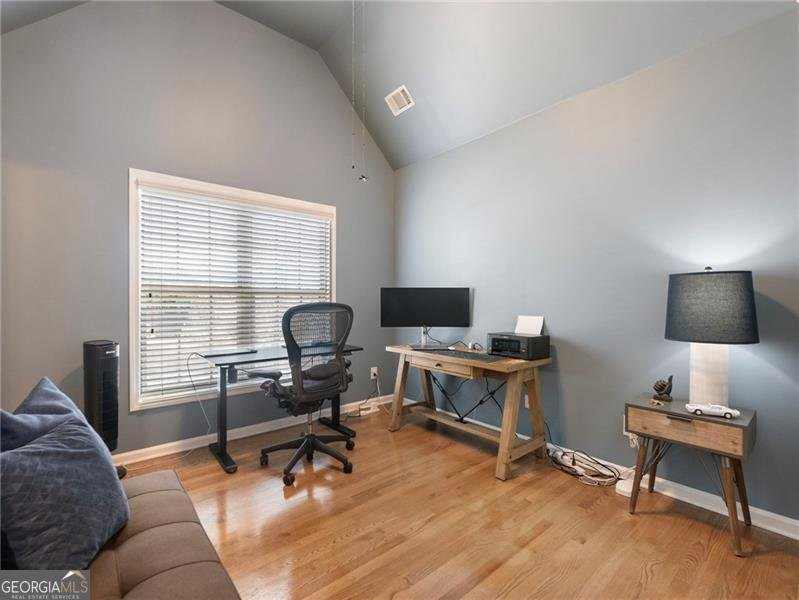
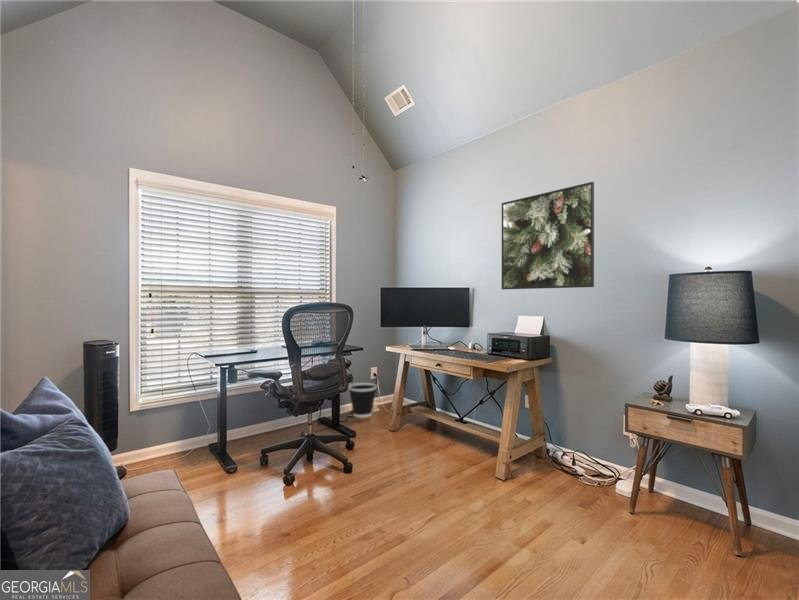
+ wastebasket [348,382,378,418]
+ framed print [501,181,595,290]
